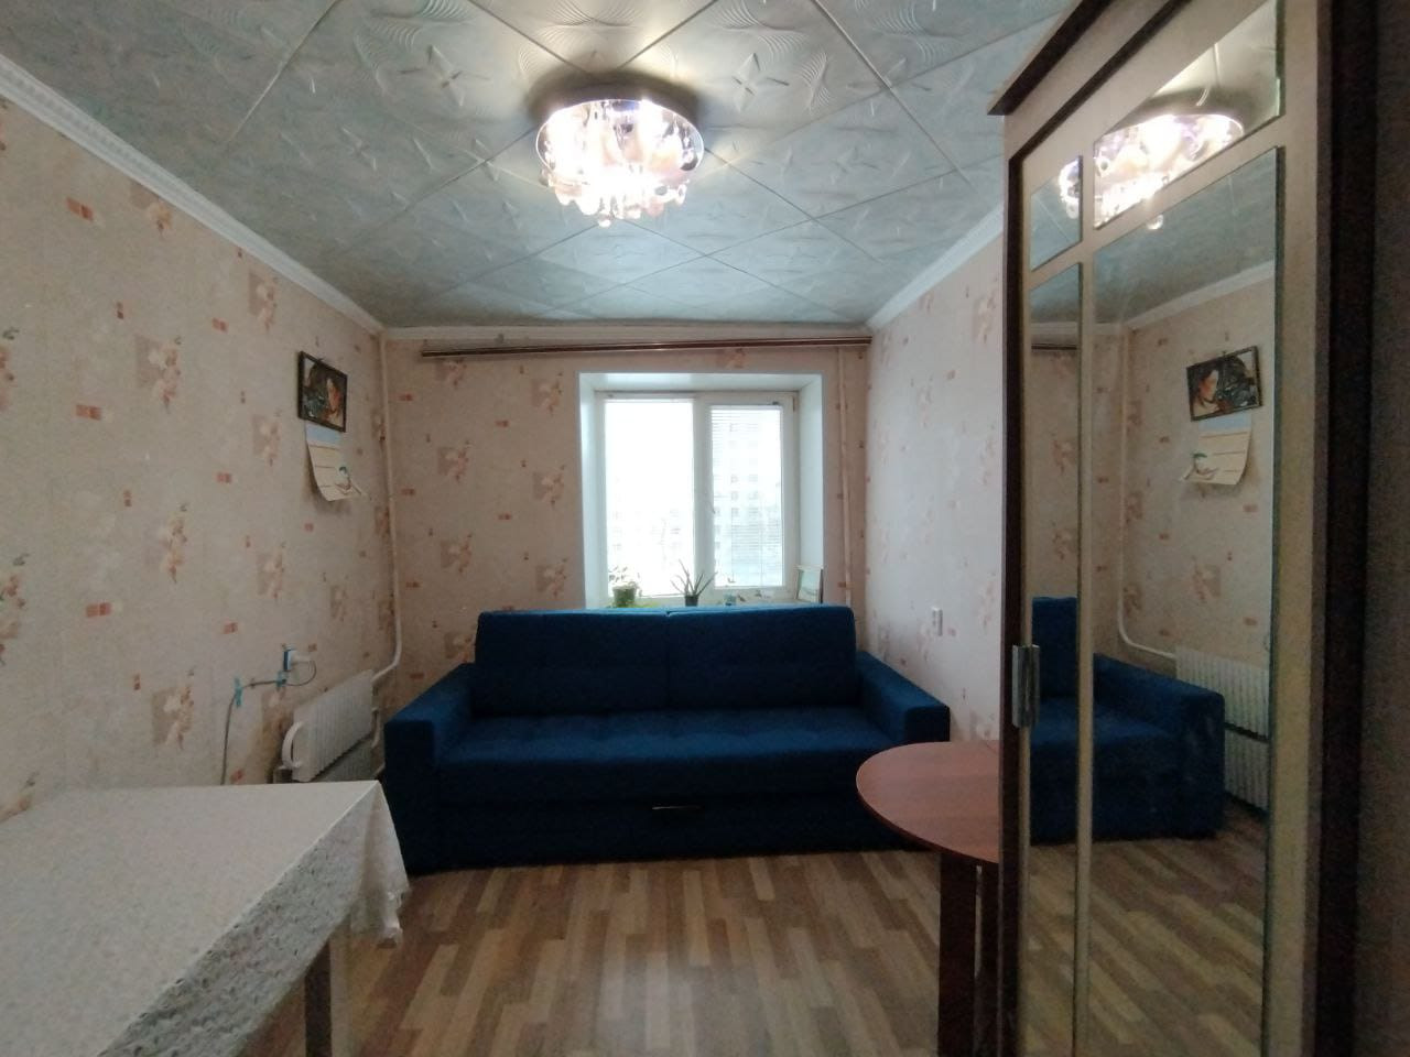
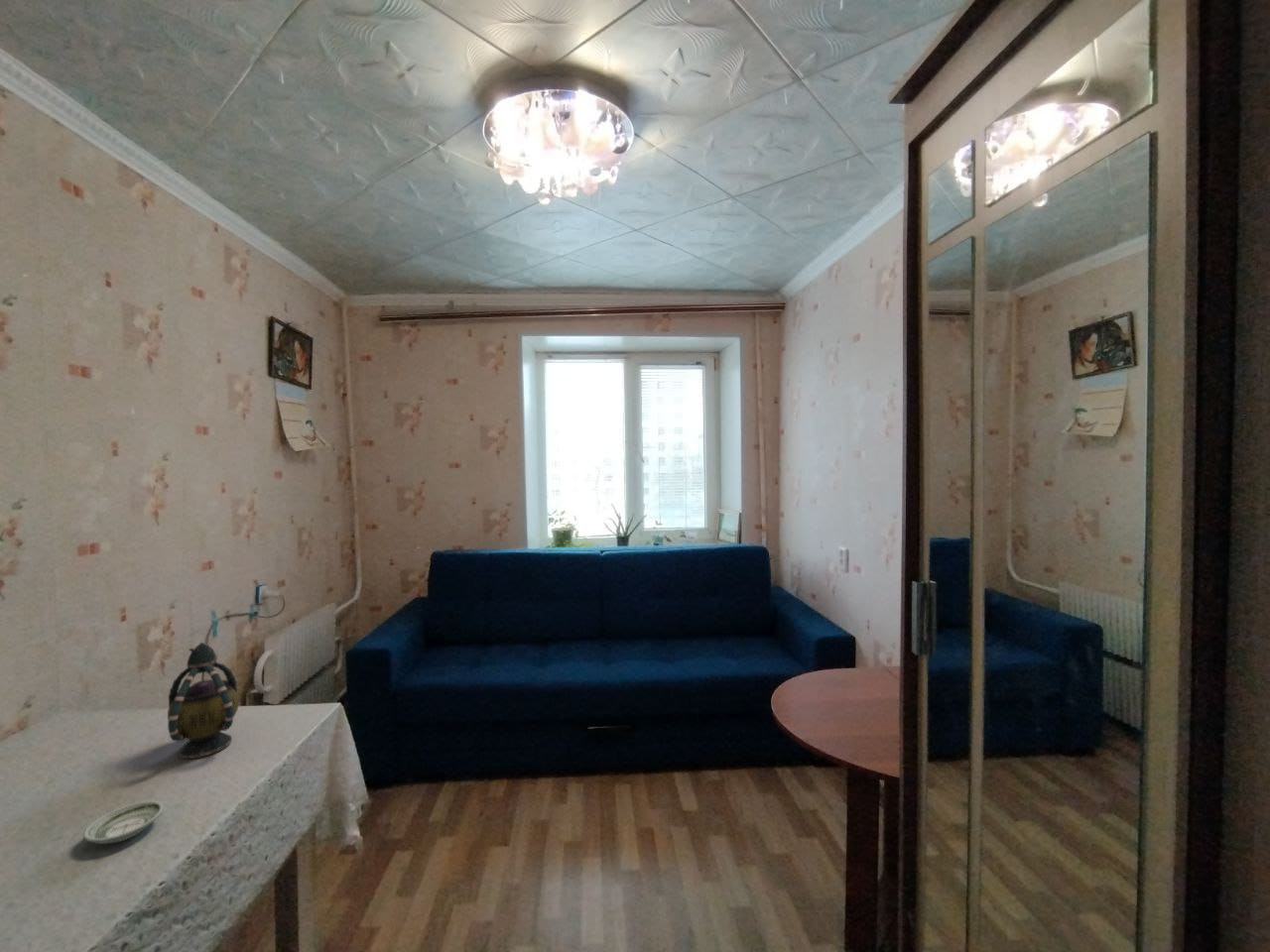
+ teapot [167,642,240,760]
+ saucer [82,800,165,845]
